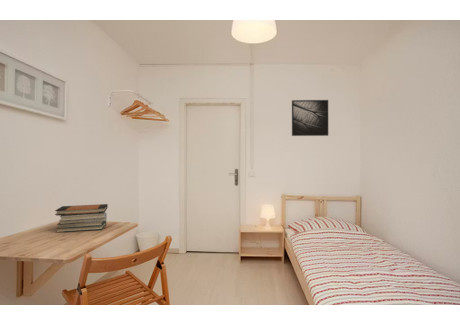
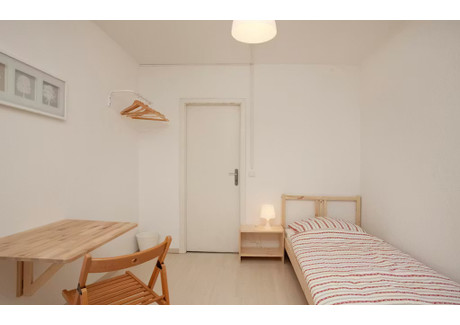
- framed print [291,99,329,137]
- book stack [54,203,109,233]
